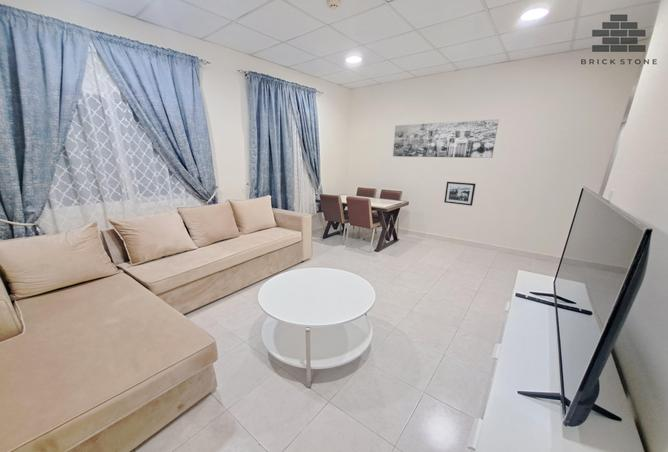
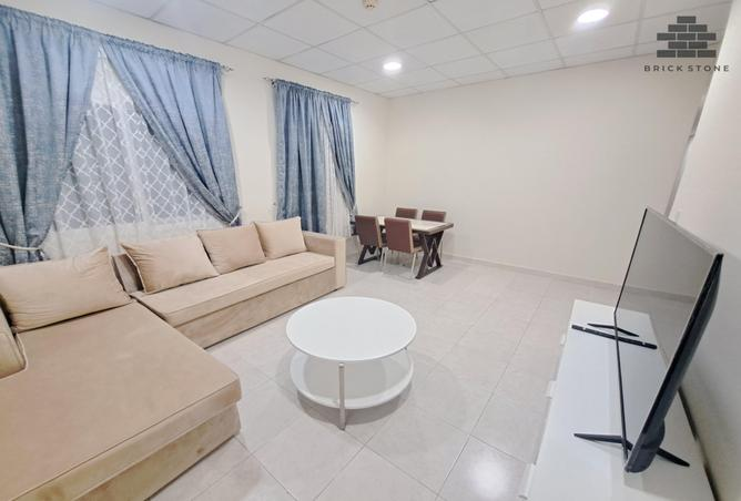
- picture frame [443,181,476,207]
- wall art [392,118,500,159]
